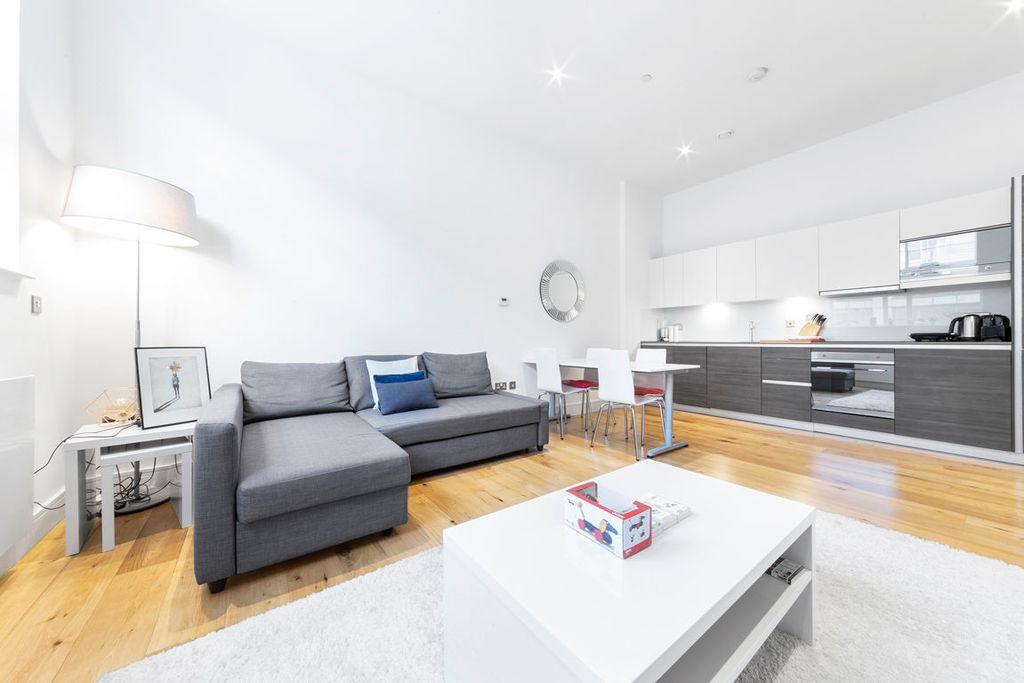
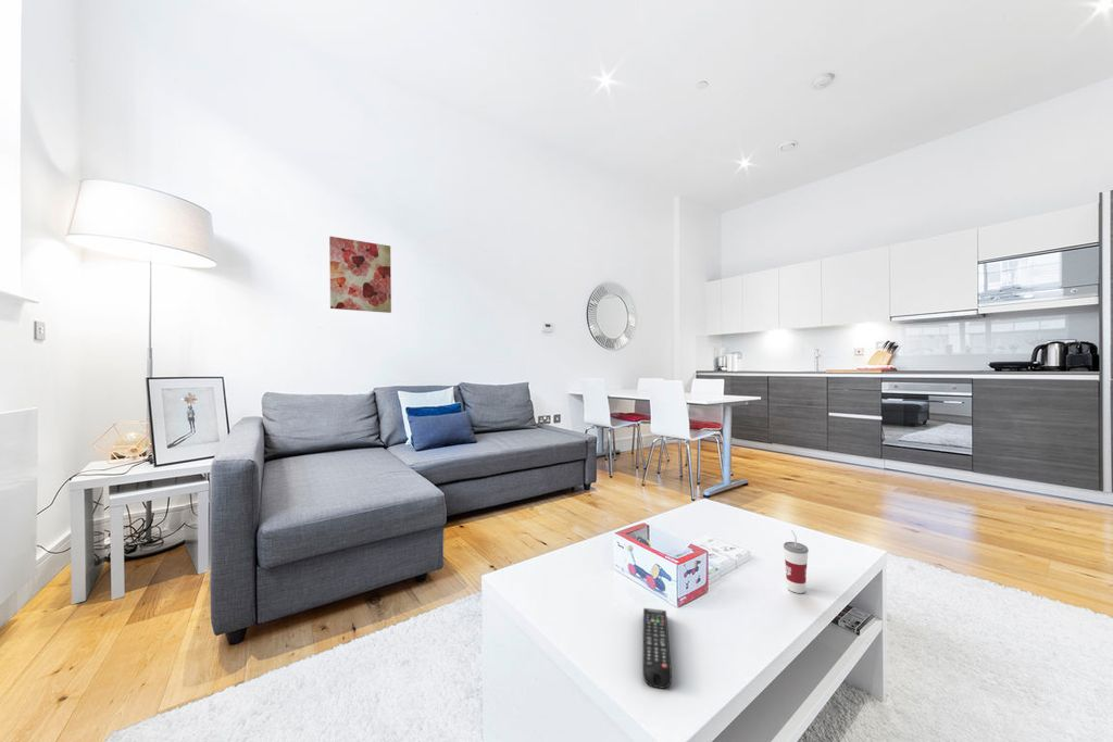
+ remote control [642,607,673,690]
+ cup [783,529,810,594]
+ wall art [328,236,392,314]
